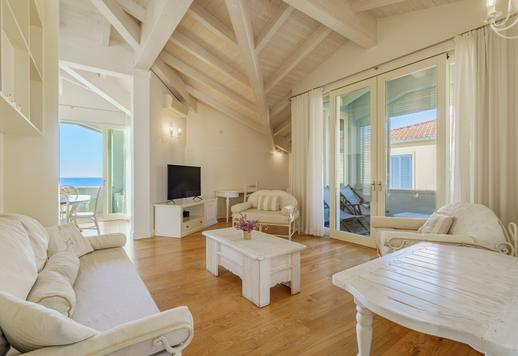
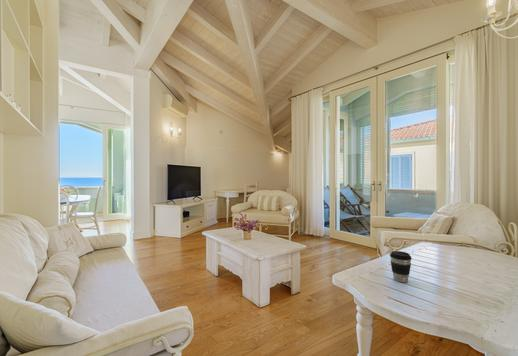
+ coffee cup [389,250,412,283]
